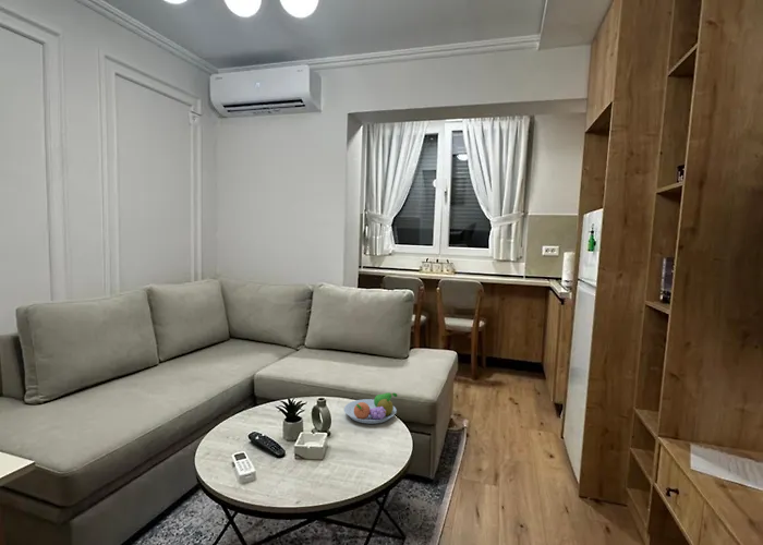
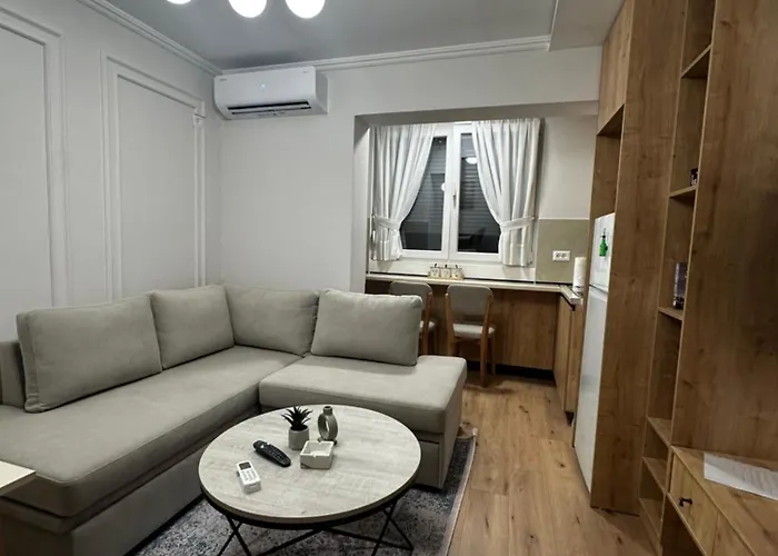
- fruit bowl [343,391,398,425]
